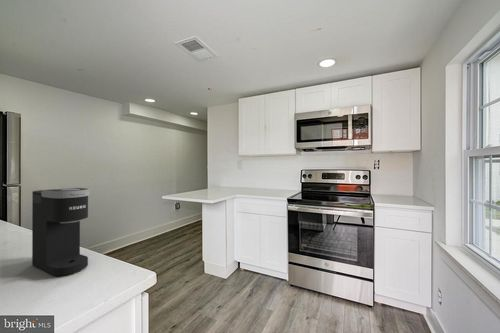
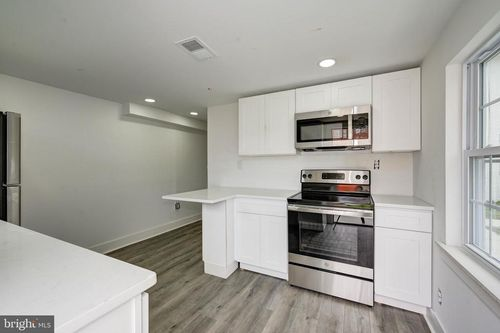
- coffee maker [31,187,91,277]
